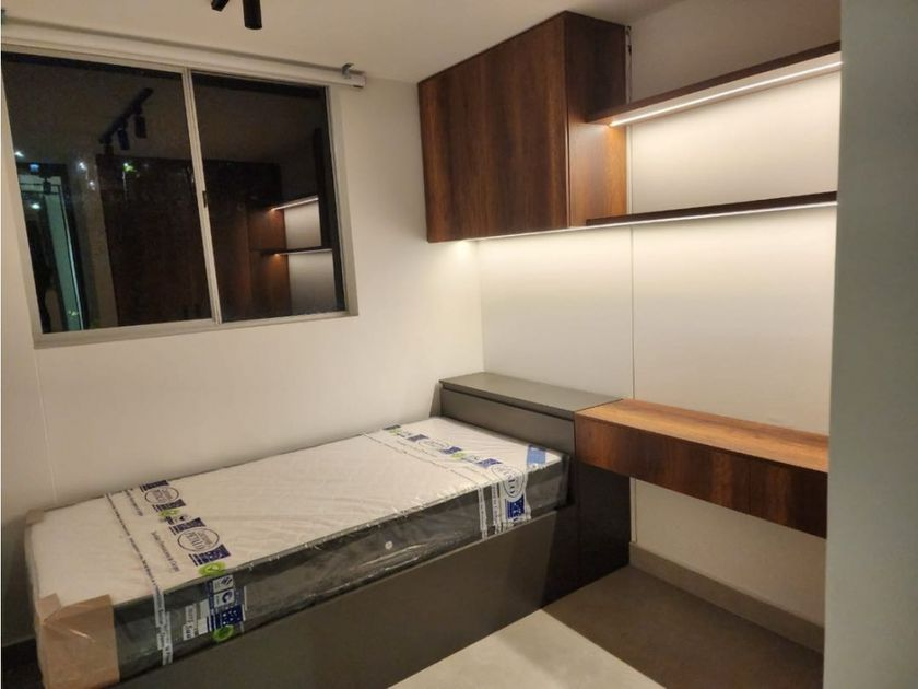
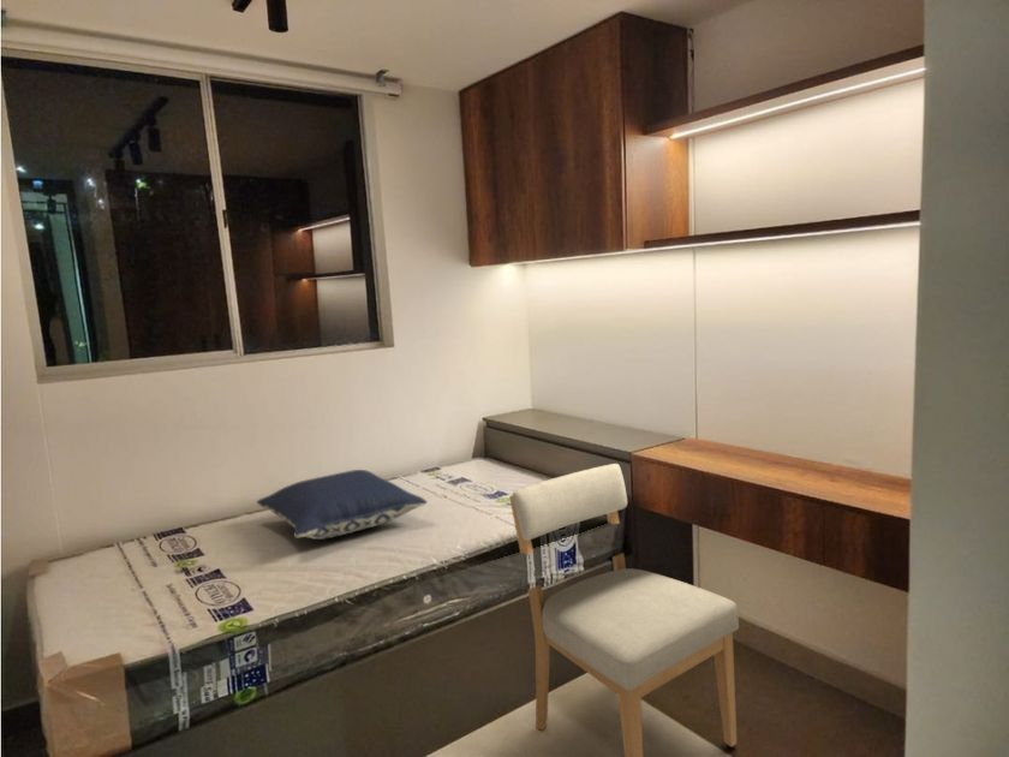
+ chair [508,463,740,757]
+ pillow [255,469,429,541]
